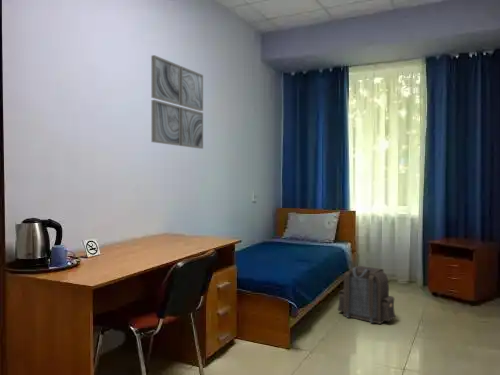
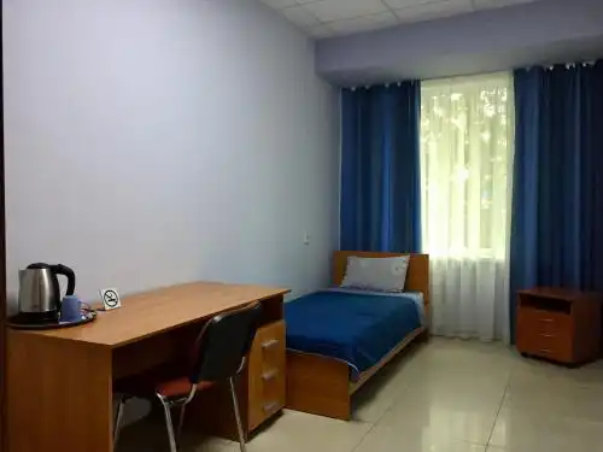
- backpack [337,265,397,325]
- wall art [150,54,204,150]
